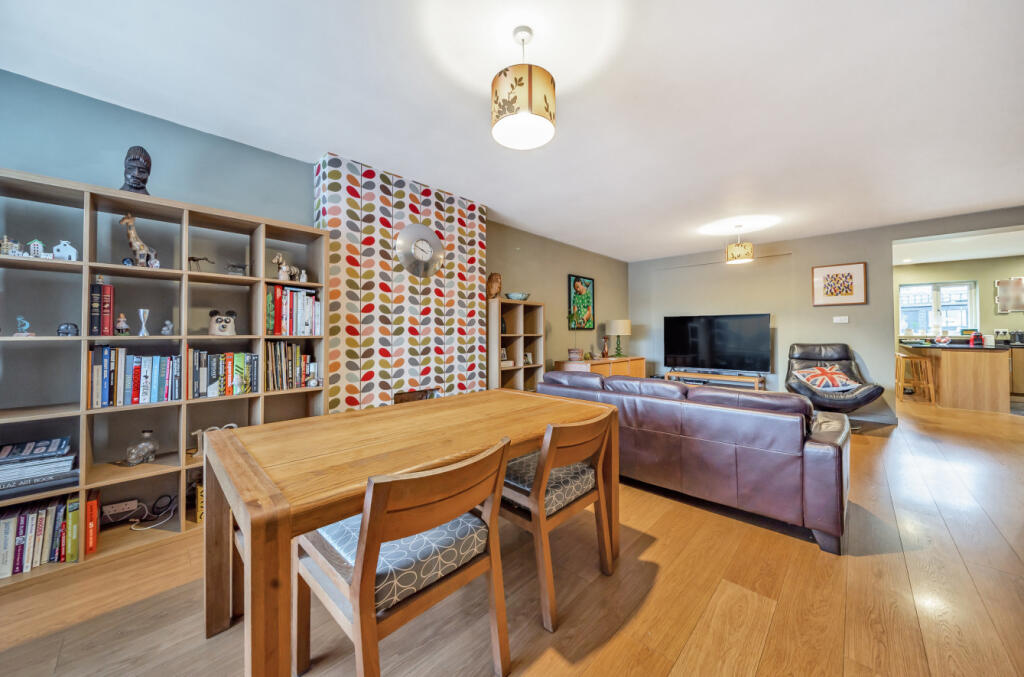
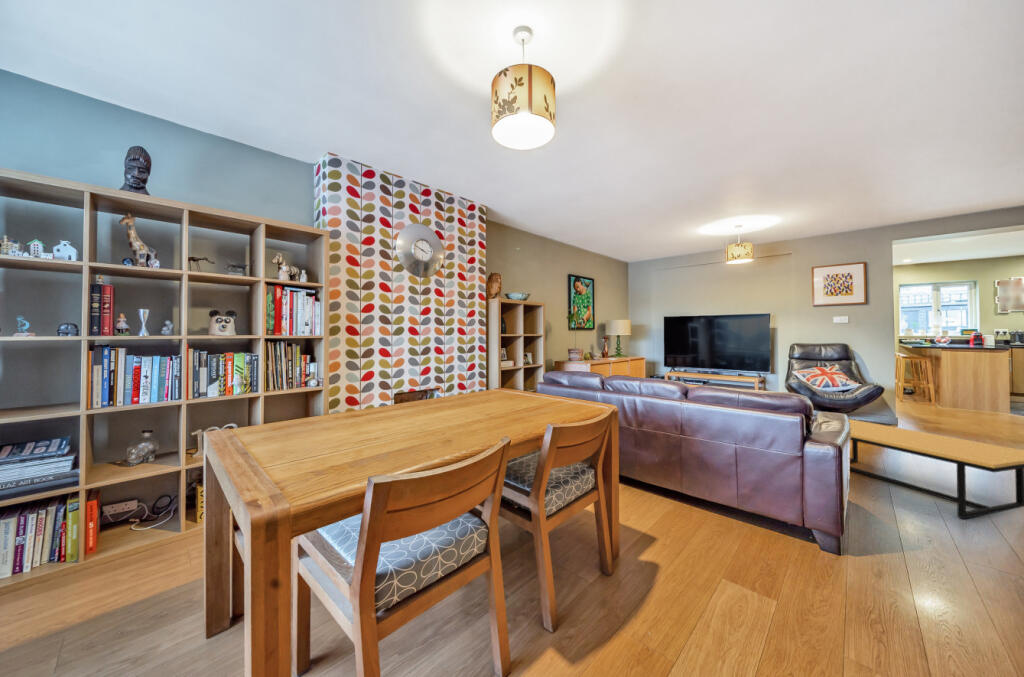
+ coffee table [847,418,1024,520]
